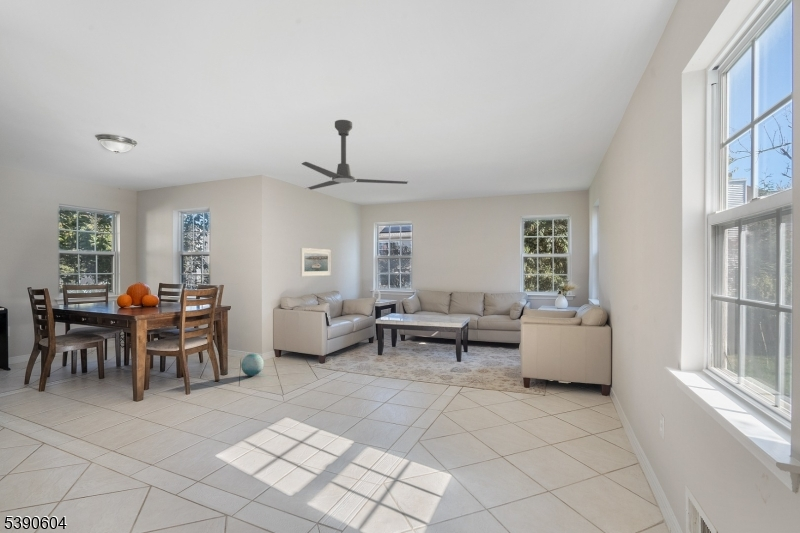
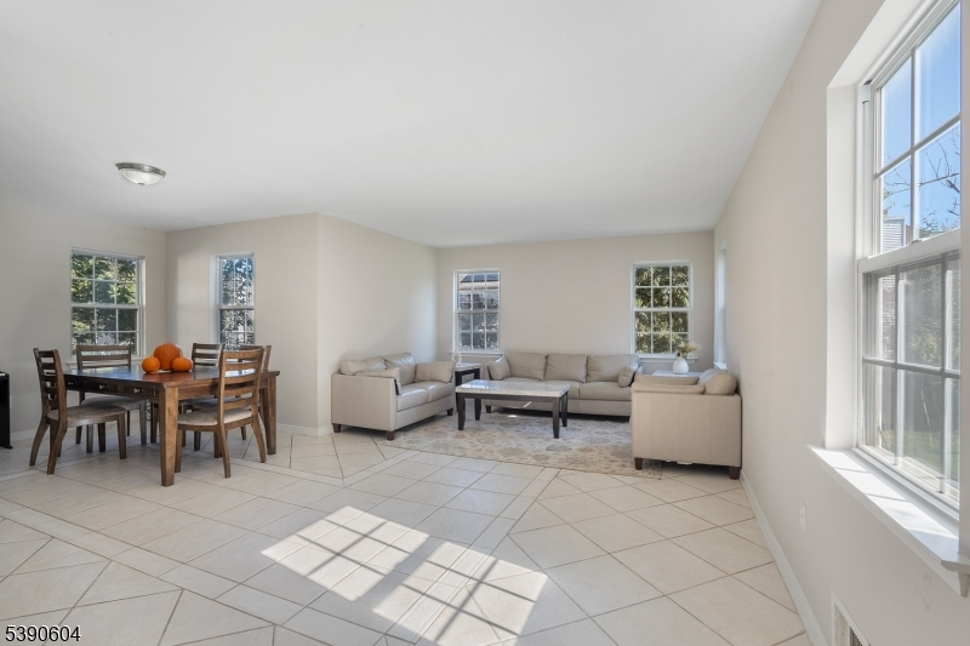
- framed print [300,247,332,277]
- ball [240,352,265,377]
- ceiling fan [301,119,408,191]
